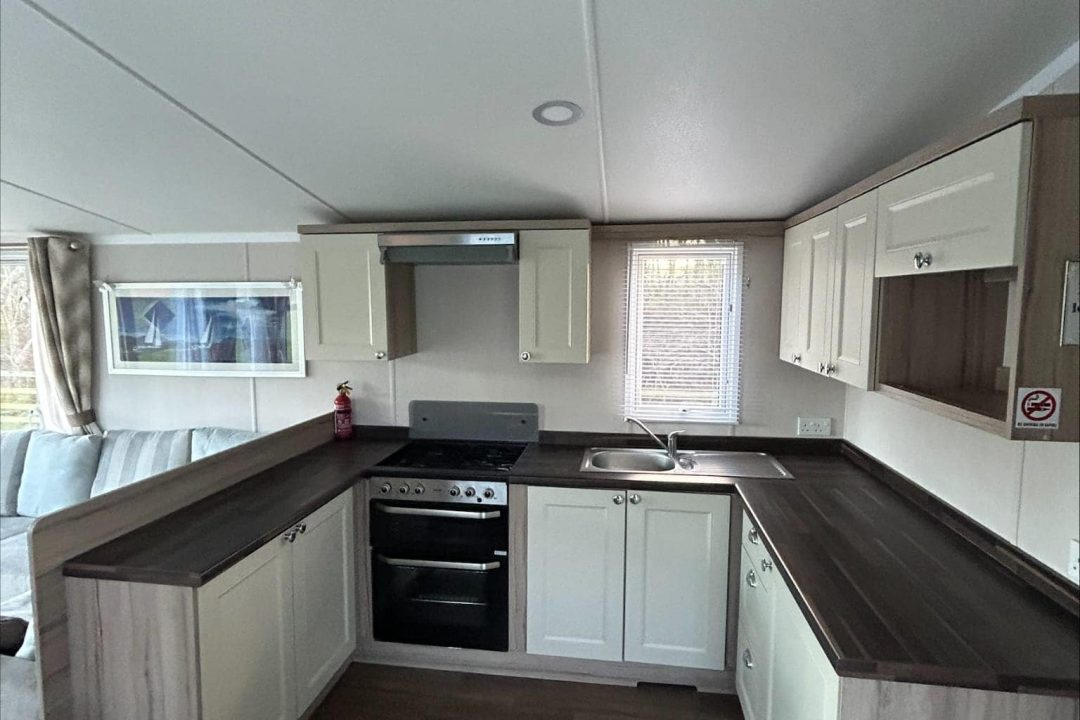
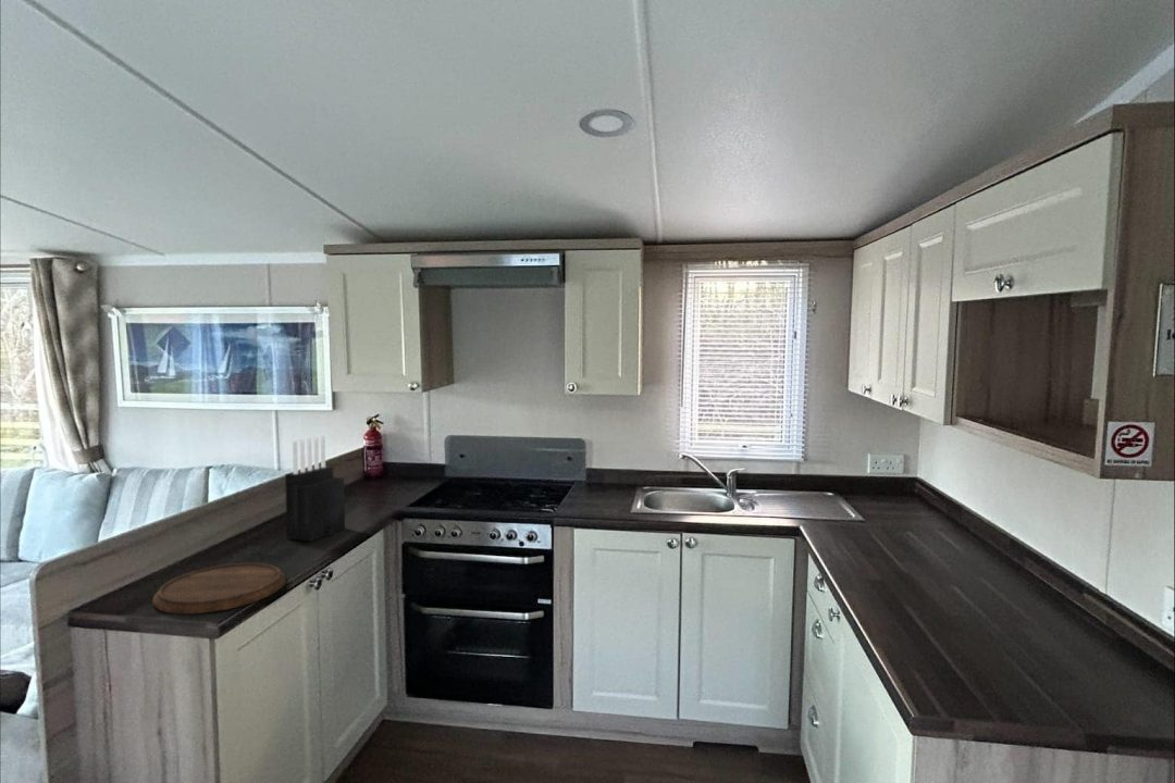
+ cutting board [151,562,286,614]
+ knife block [284,435,346,543]
